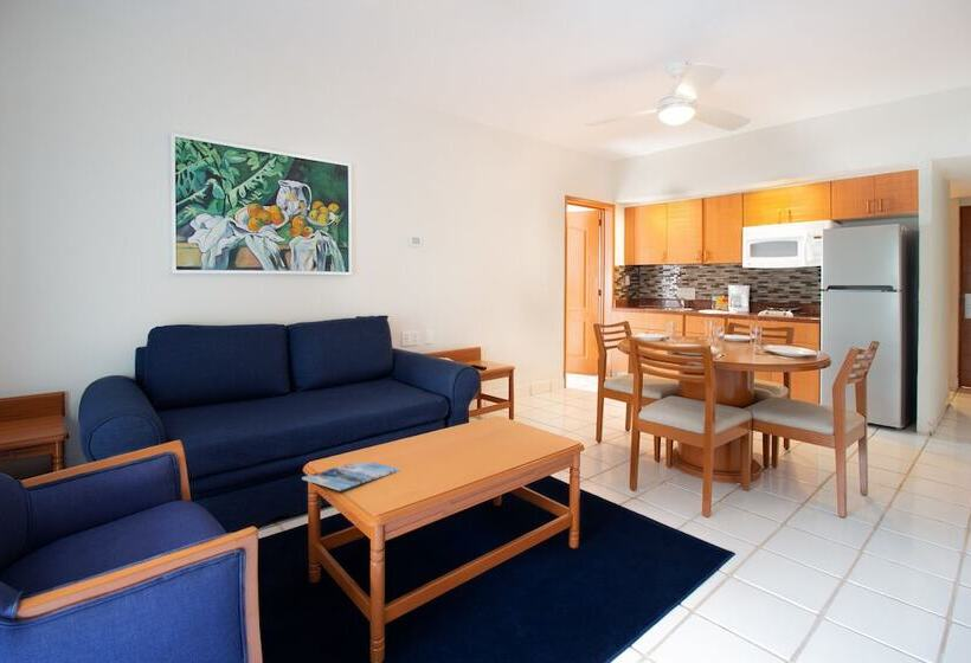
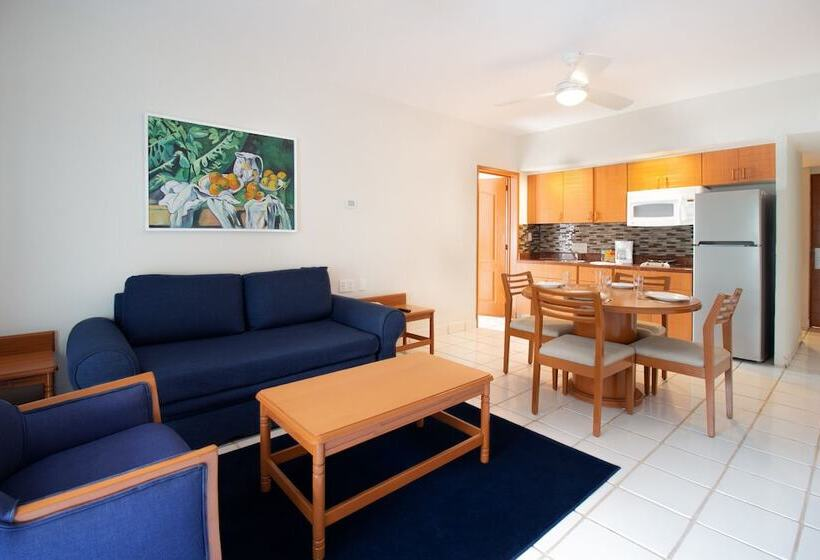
- magazine [301,462,401,491]
